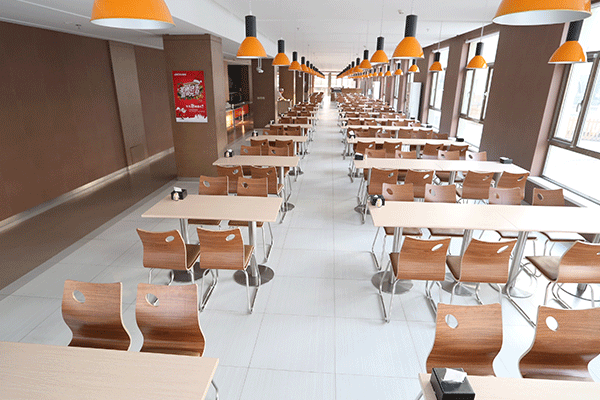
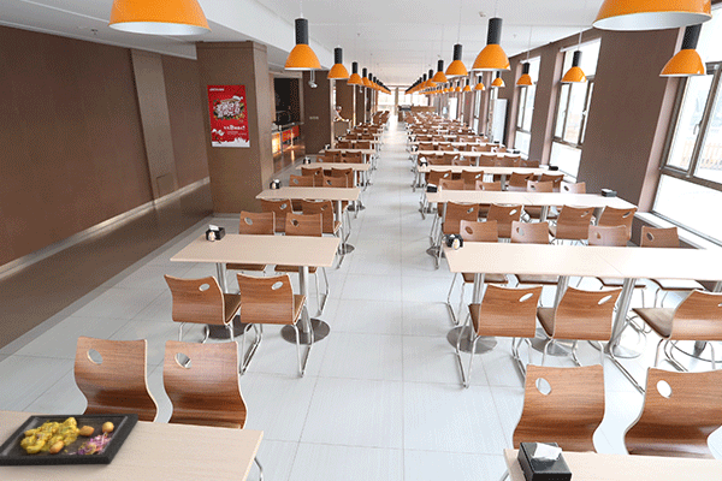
+ food tray [0,412,140,468]
